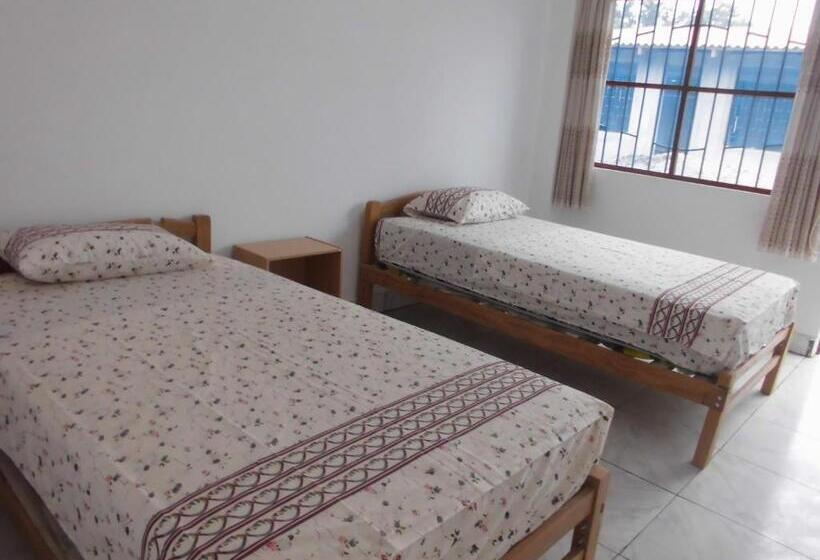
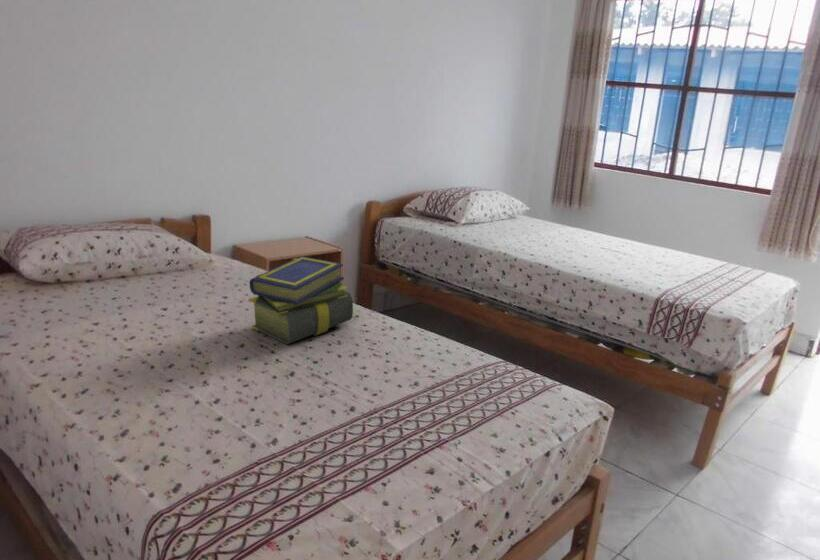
+ stack of books [248,255,354,345]
